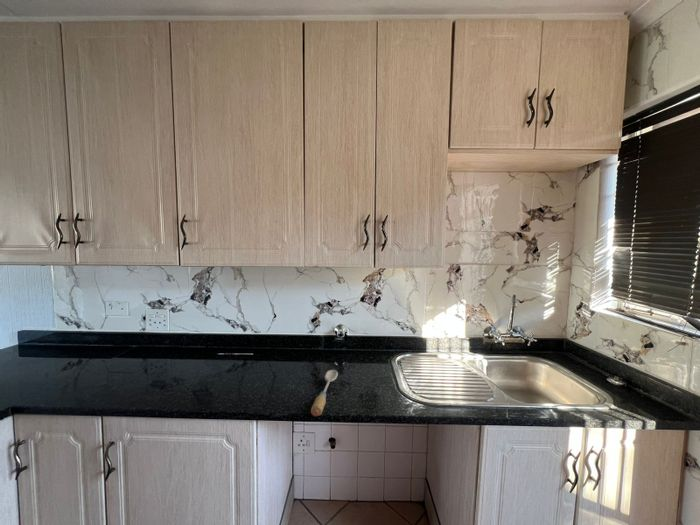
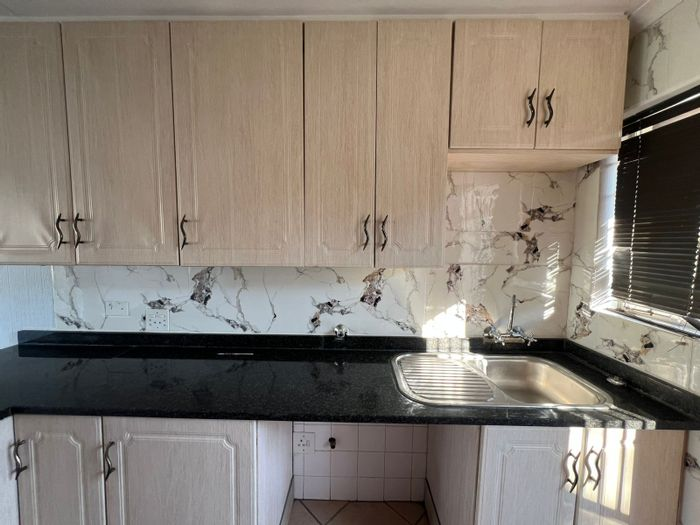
- spoon [310,369,339,417]
